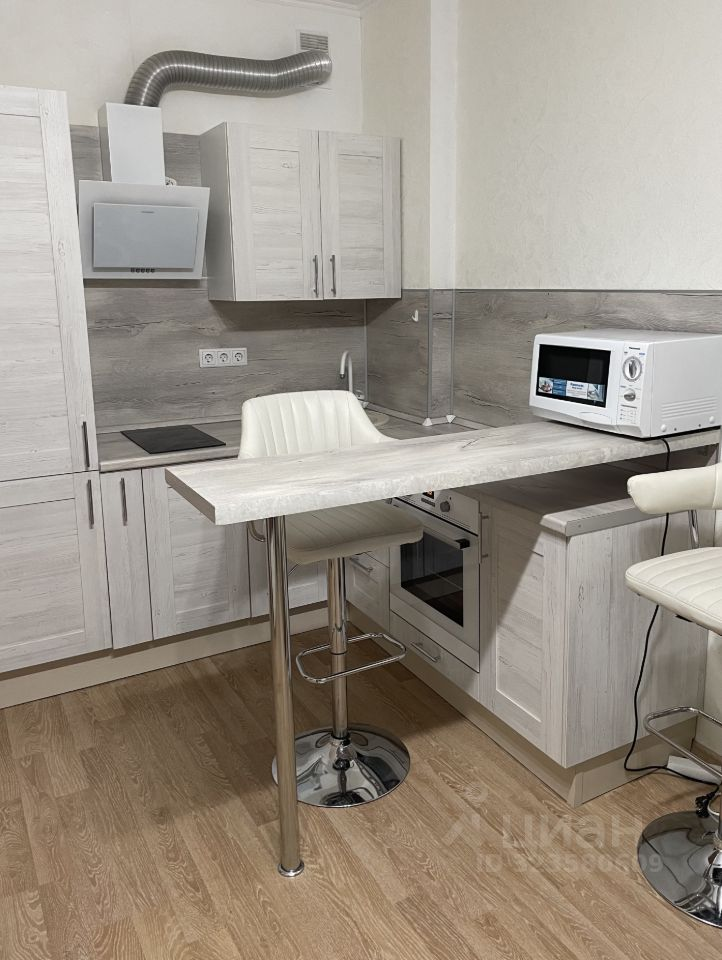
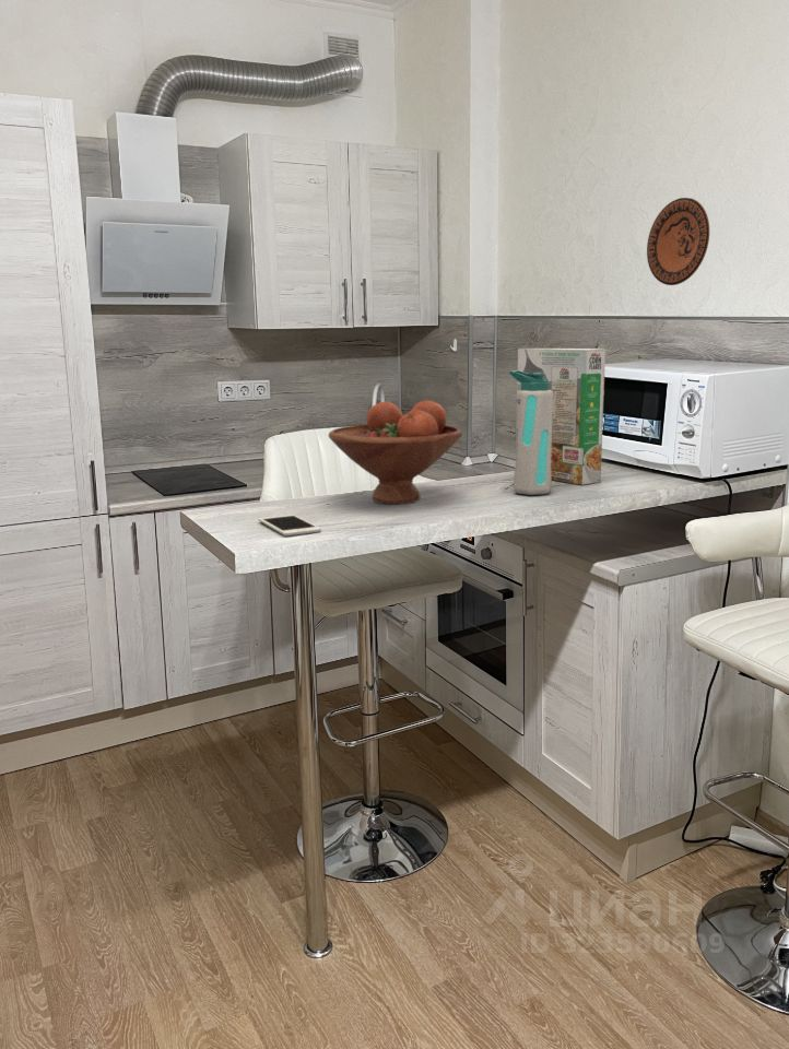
+ decorative plate [646,197,710,286]
+ fruit bowl [328,399,463,505]
+ cereal box [516,347,607,486]
+ cell phone [258,514,322,537]
+ water bottle [508,369,553,496]
